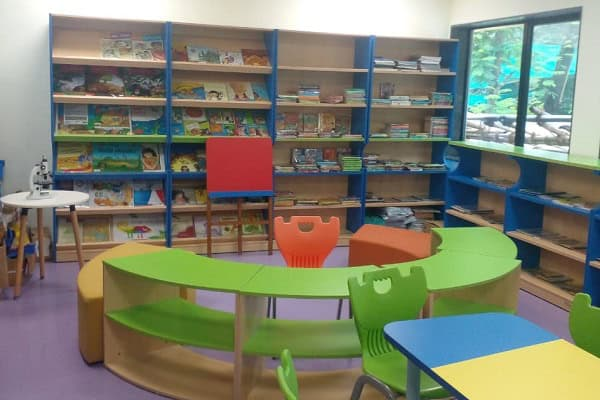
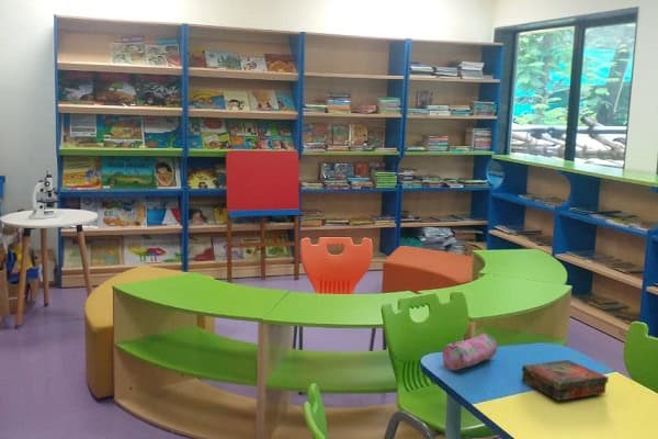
+ pencil case [442,333,498,371]
+ book [521,359,610,402]
